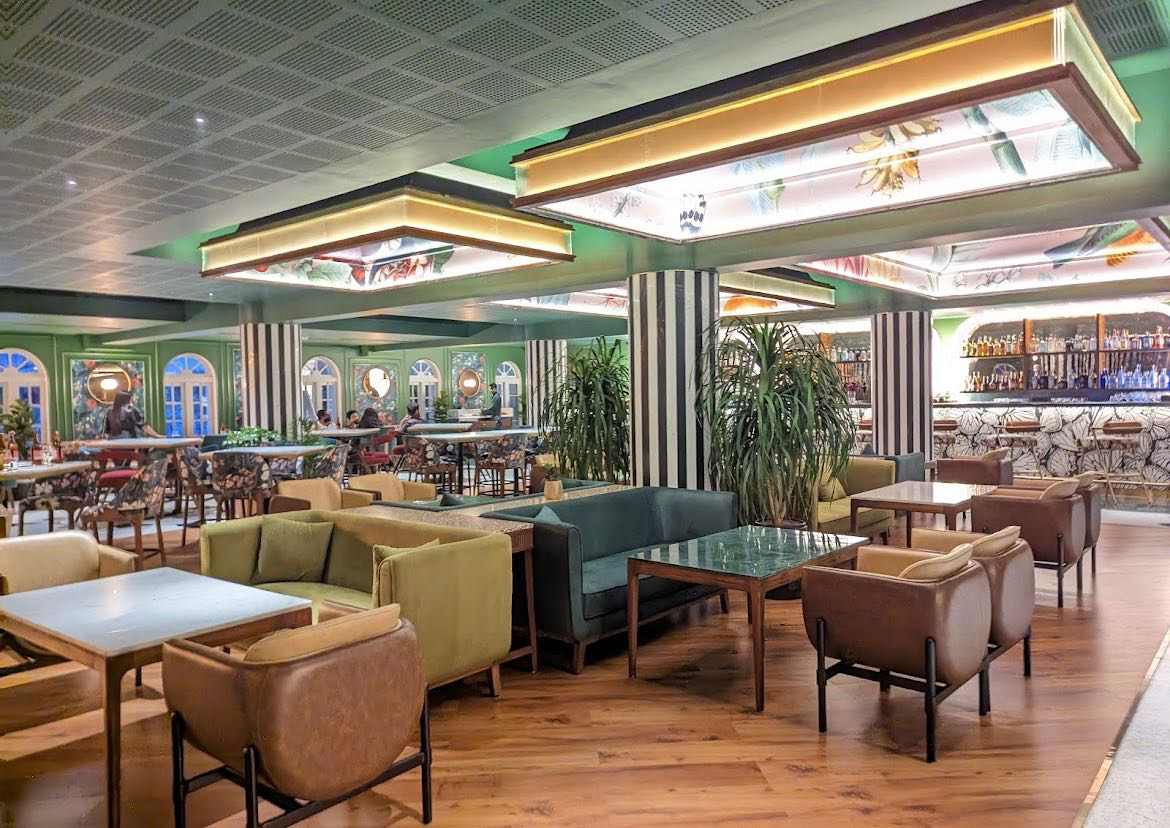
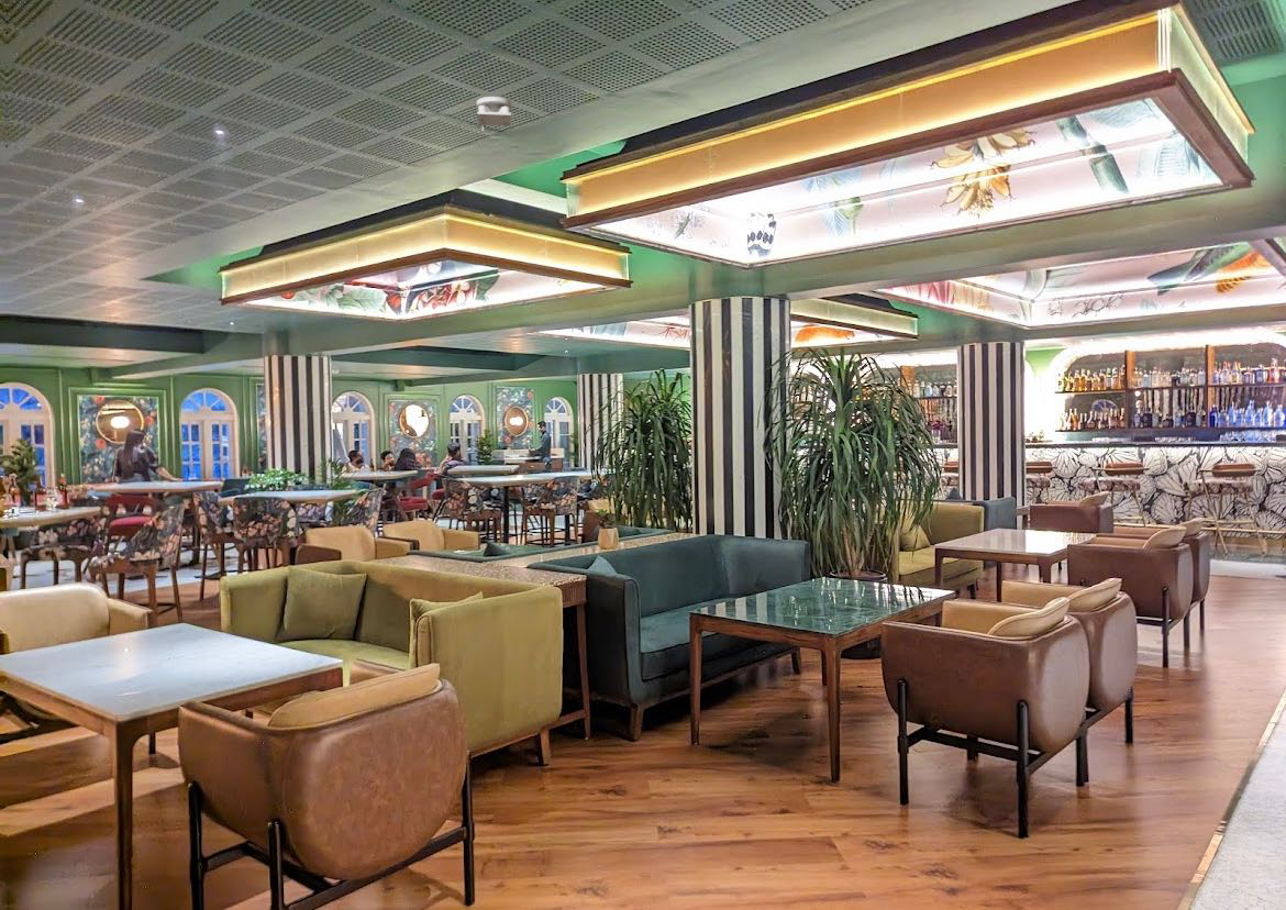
+ smoke detector [476,96,512,134]
